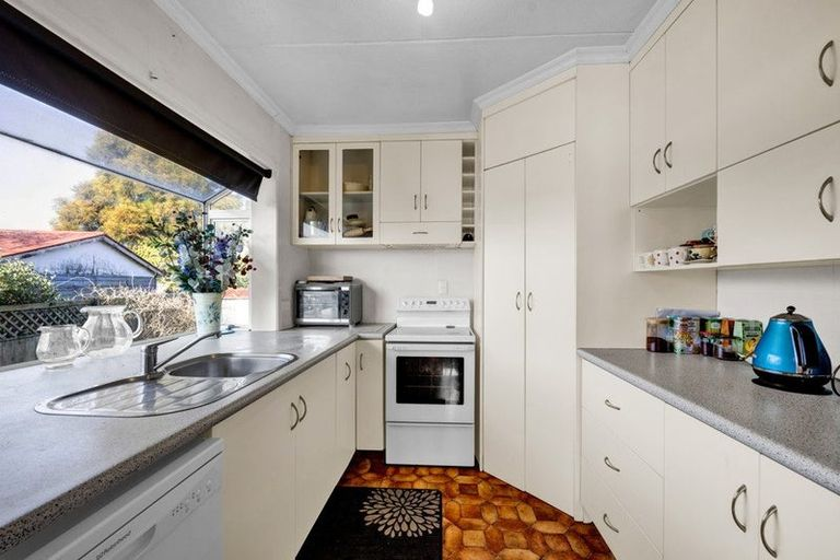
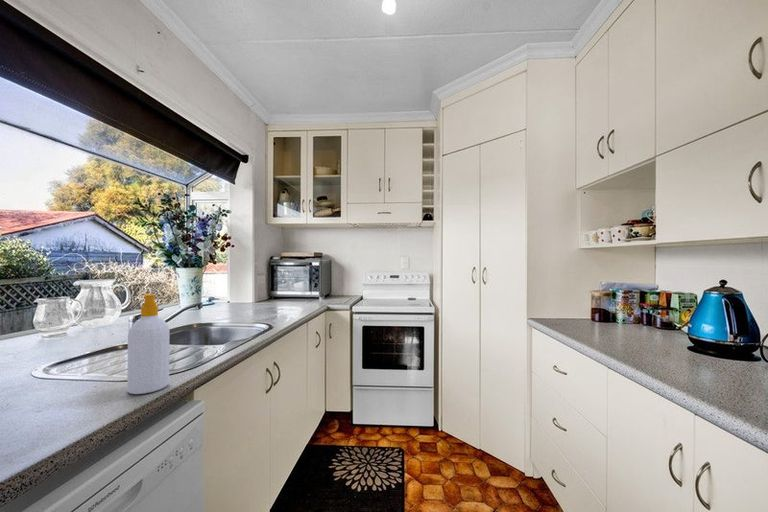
+ soap bottle [126,292,171,395]
